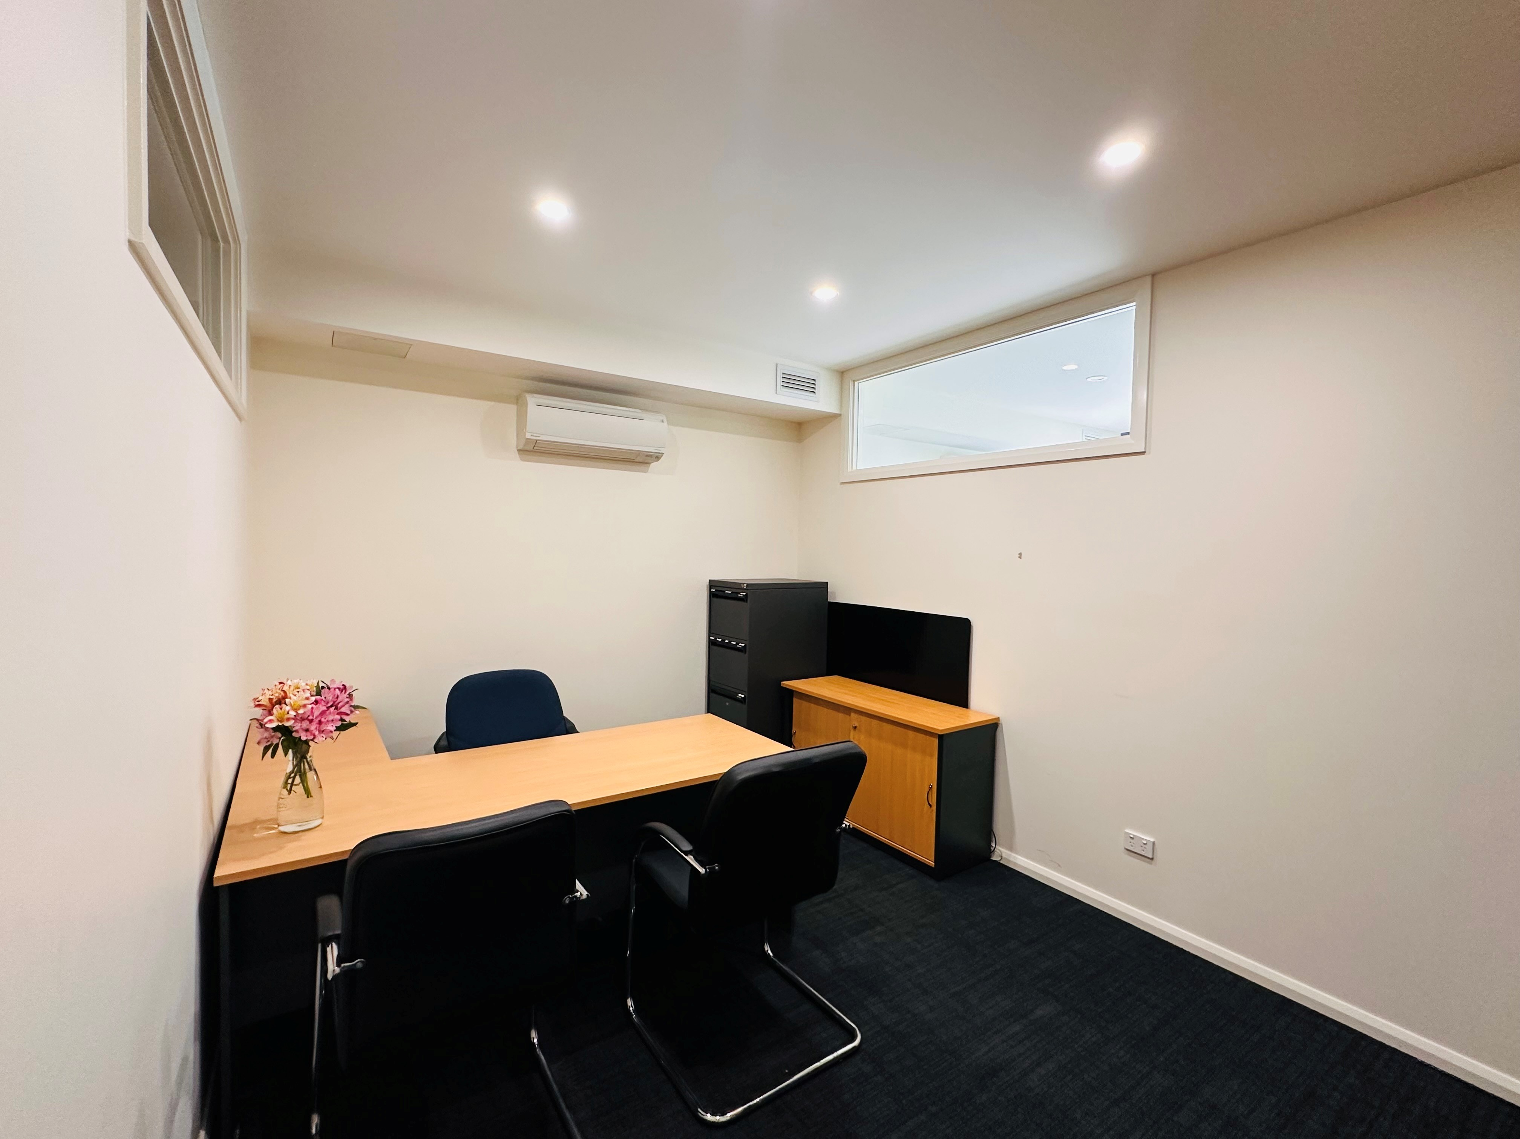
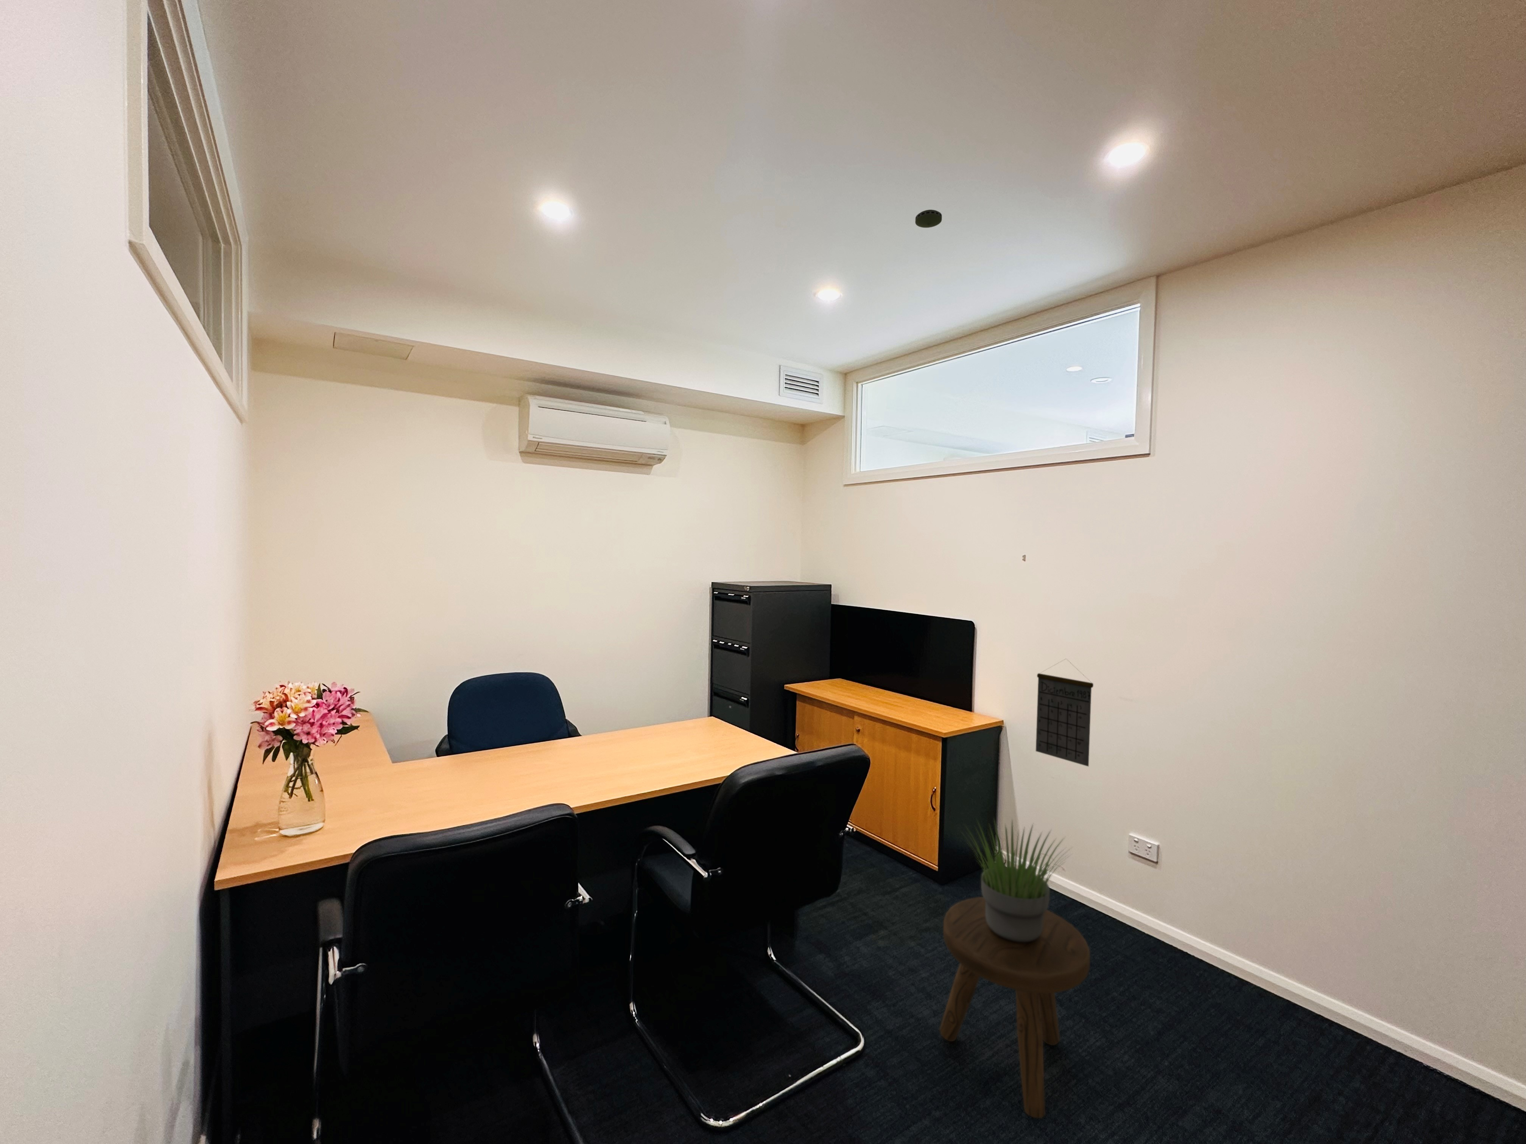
+ potted plant [960,818,1073,942]
+ calendar [1035,659,1093,767]
+ stool [940,896,1090,1119]
+ smoke detector [914,209,942,228]
